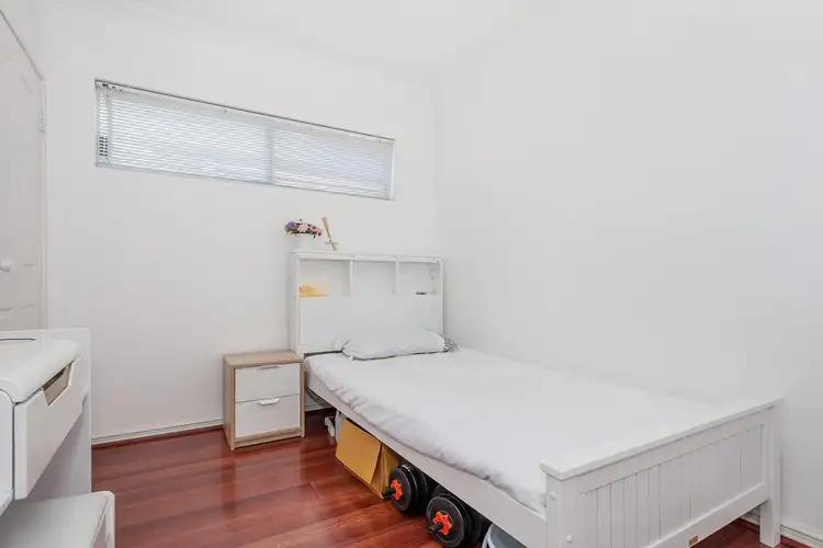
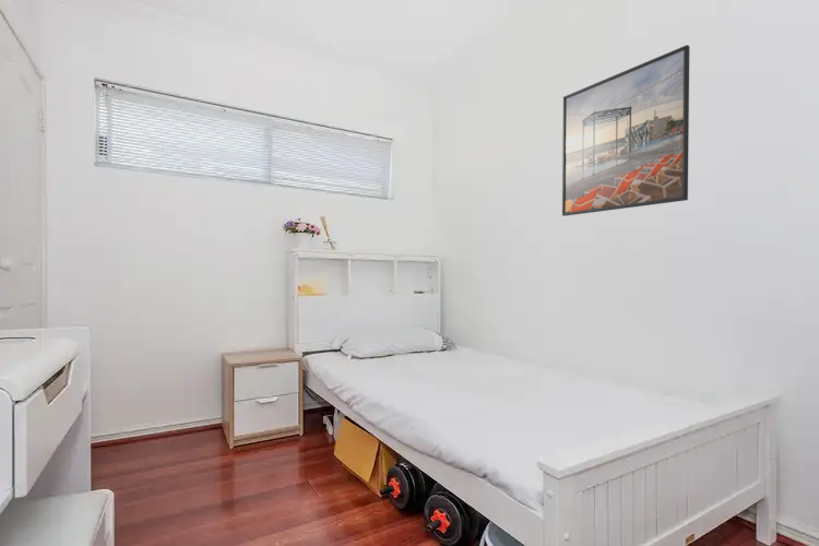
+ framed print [561,44,690,217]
